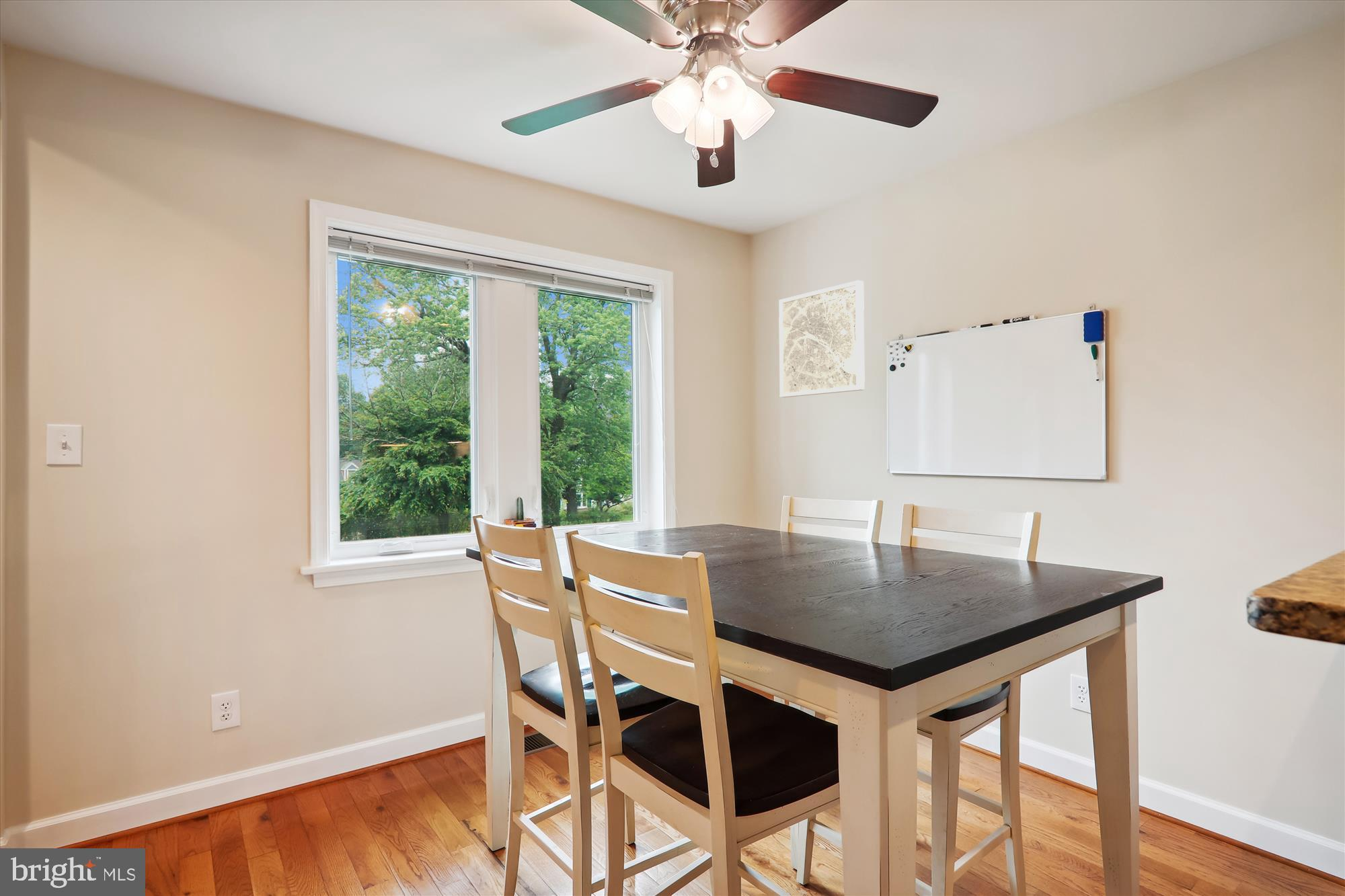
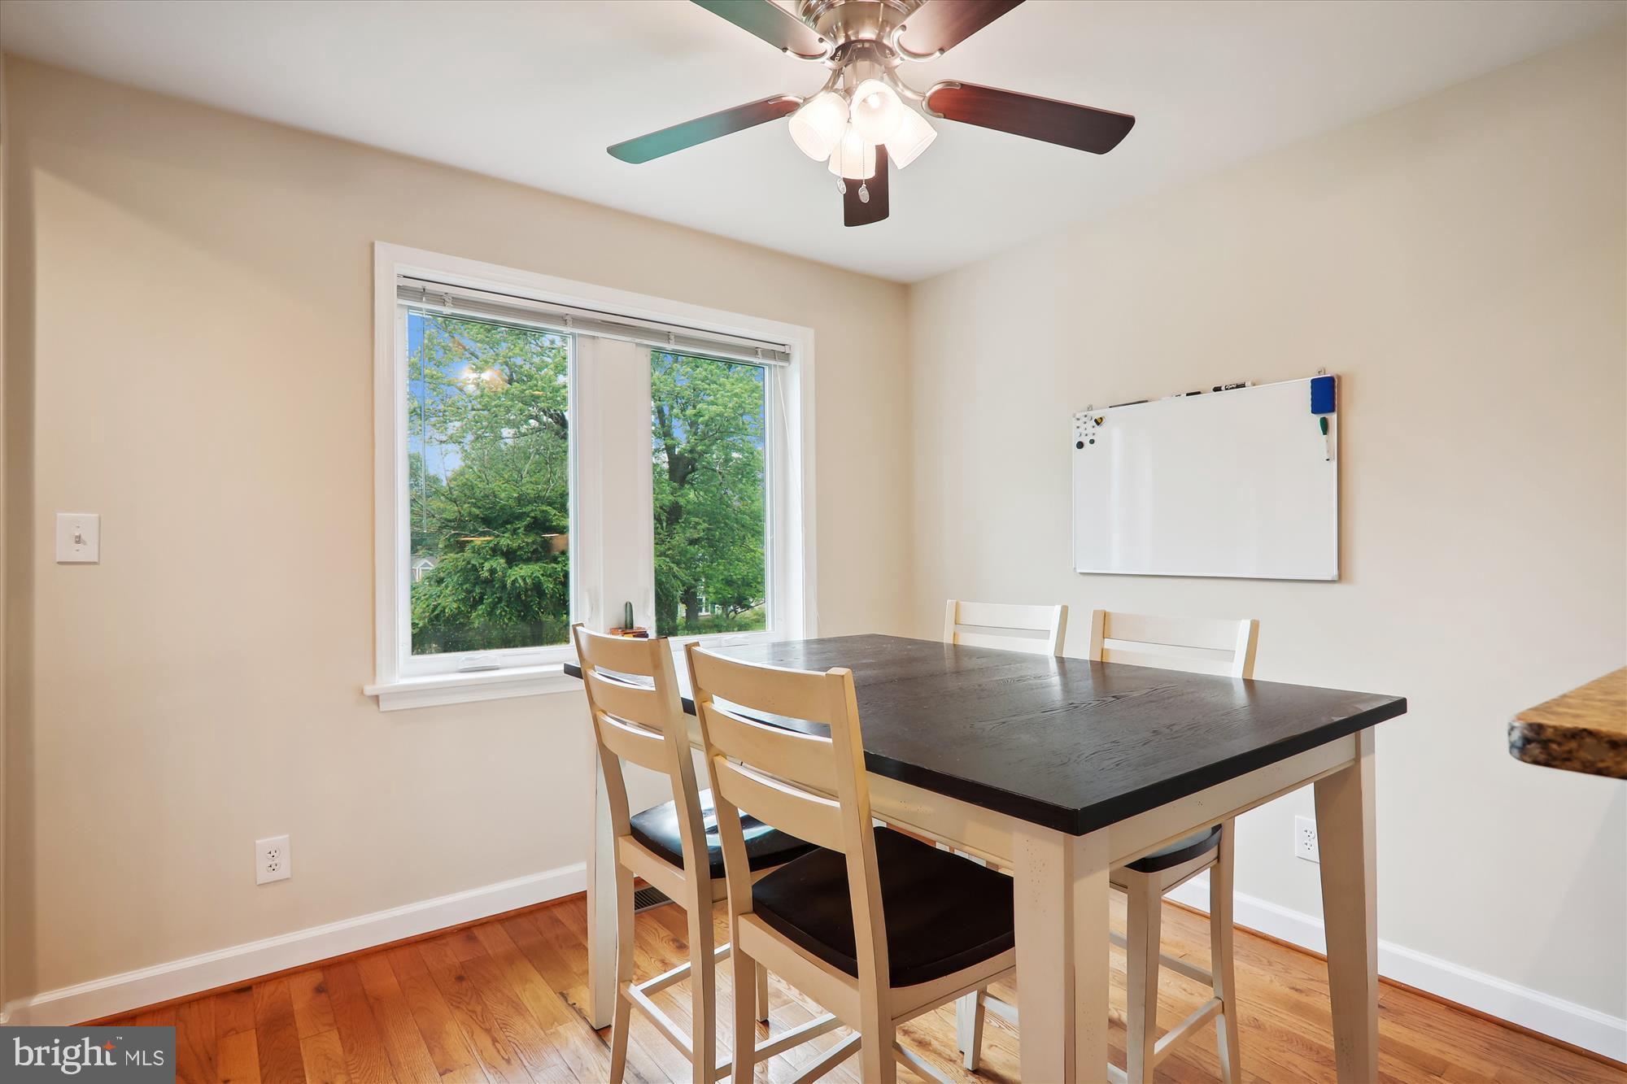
- wall art [778,280,866,398]
